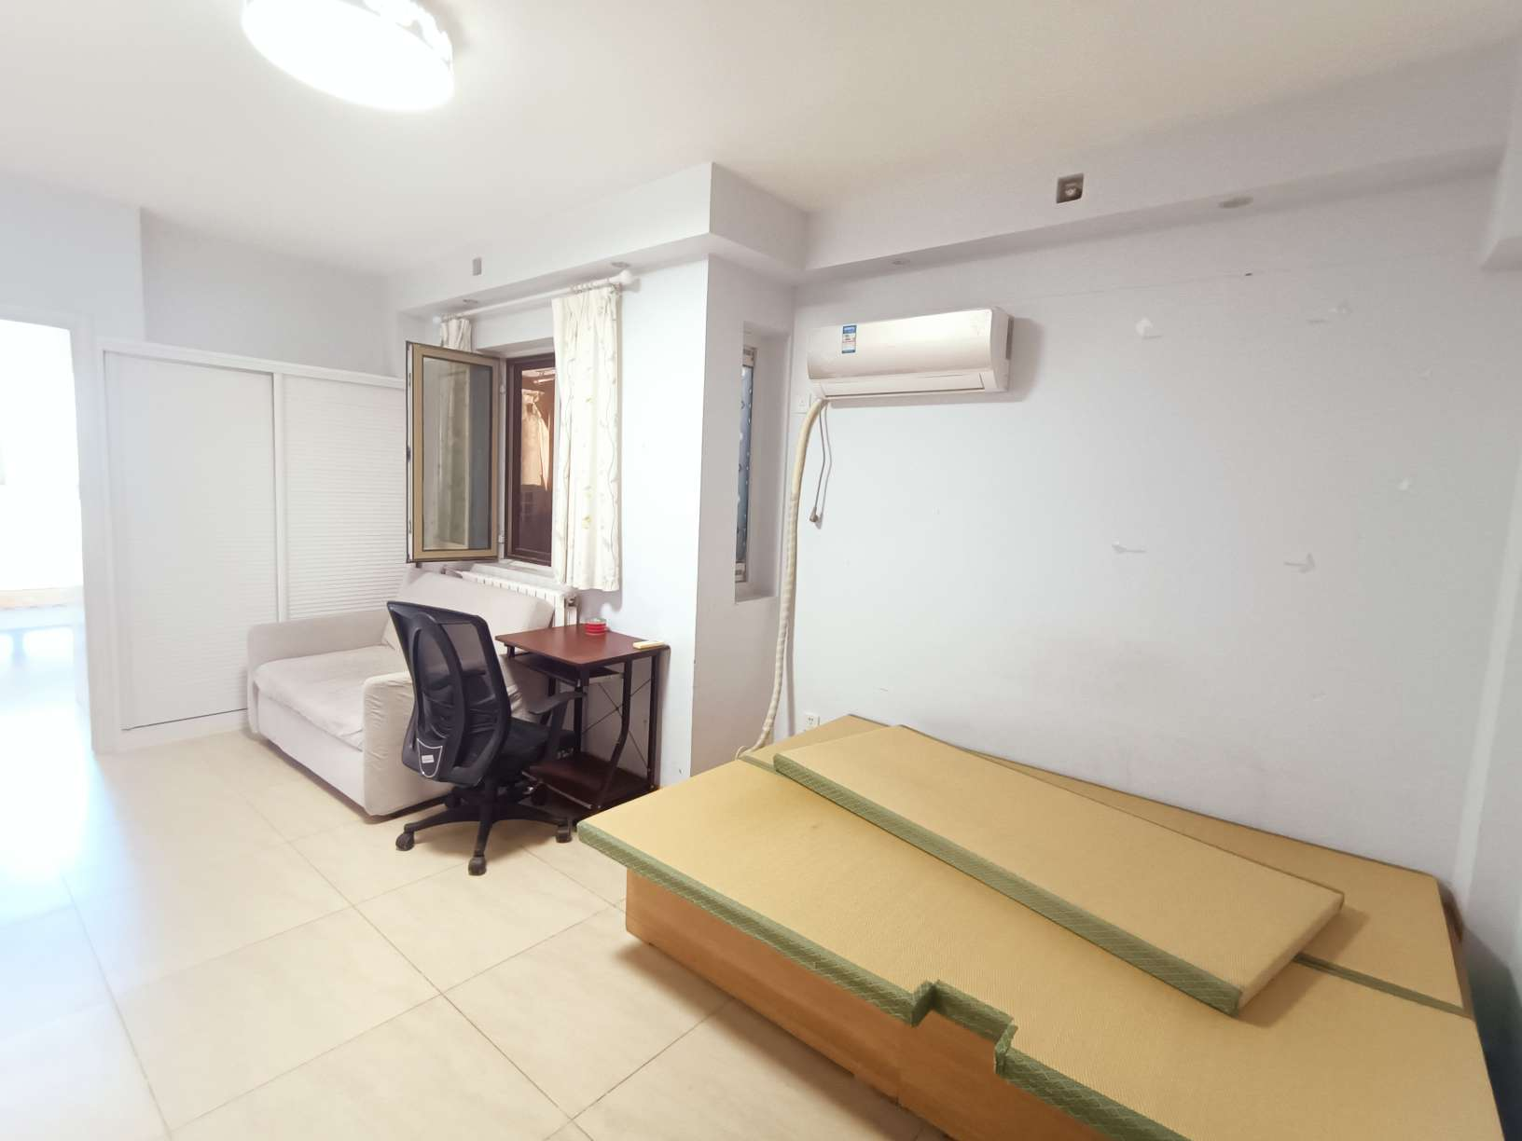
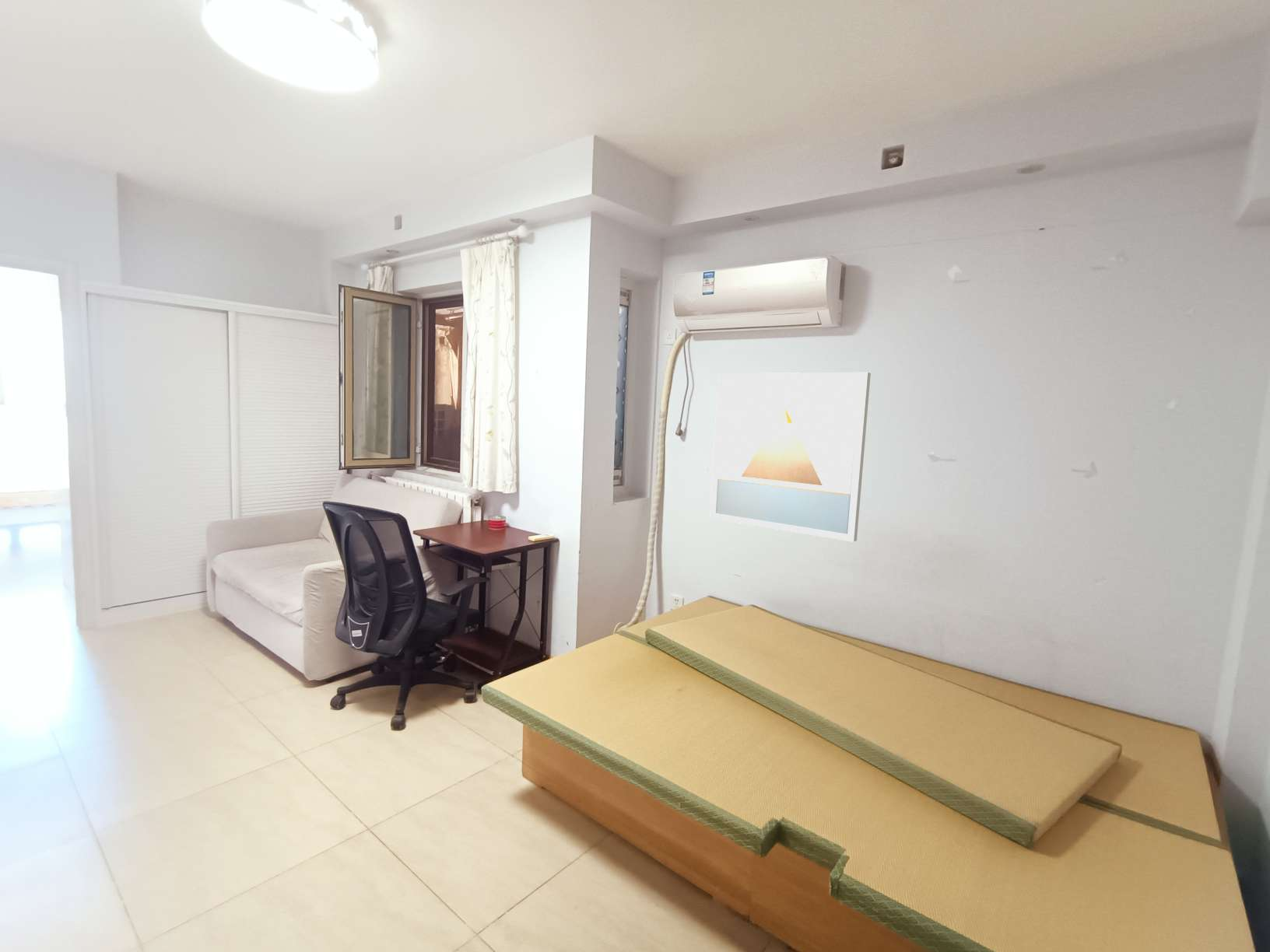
+ wall art [709,372,872,543]
